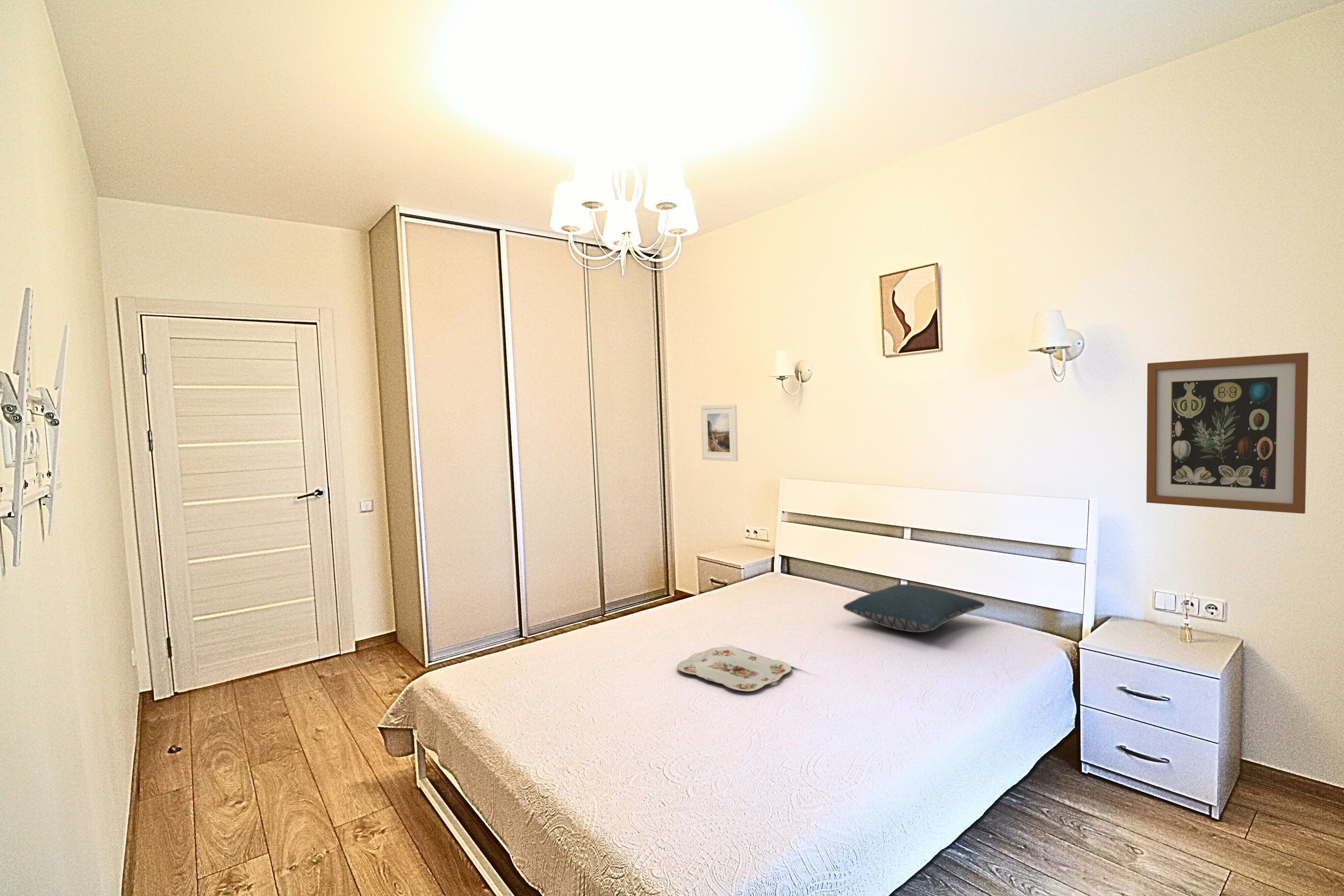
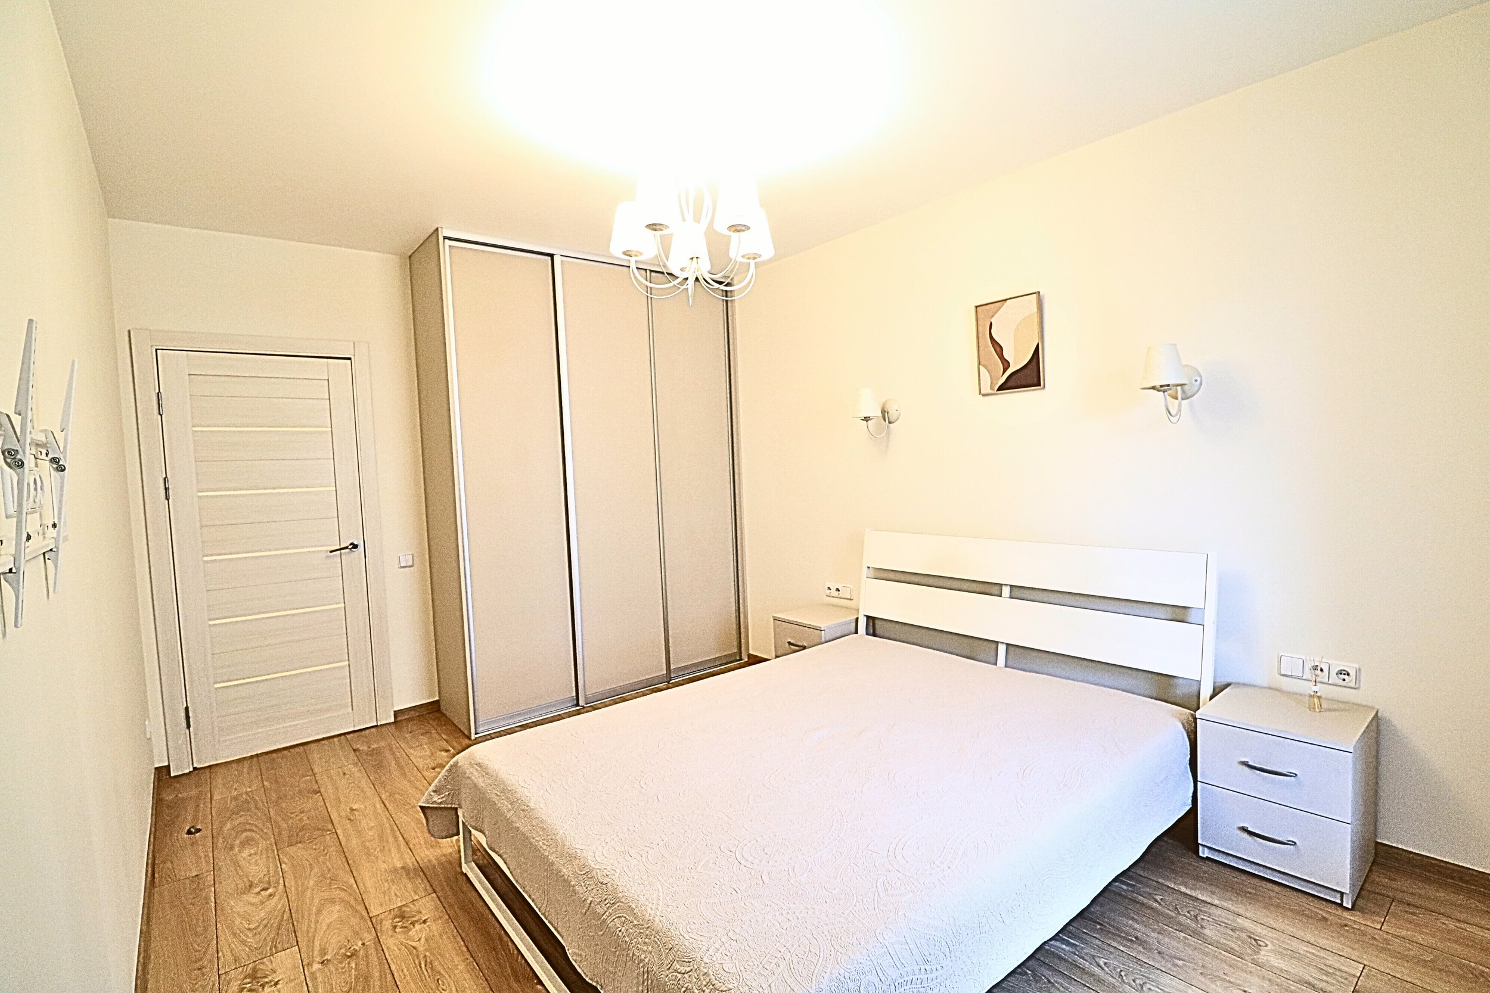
- pillow [842,584,985,633]
- wall art [1146,352,1309,514]
- serving tray [676,646,792,692]
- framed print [700,404,739,462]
